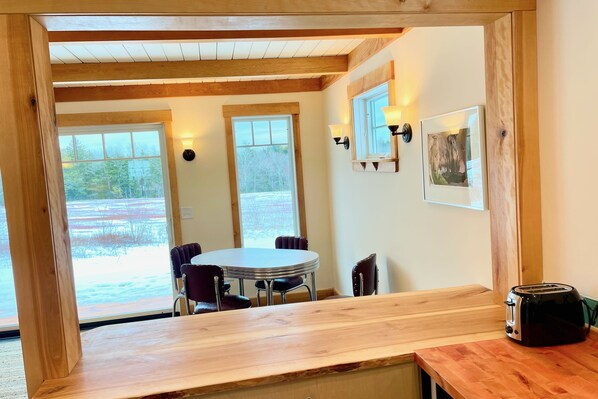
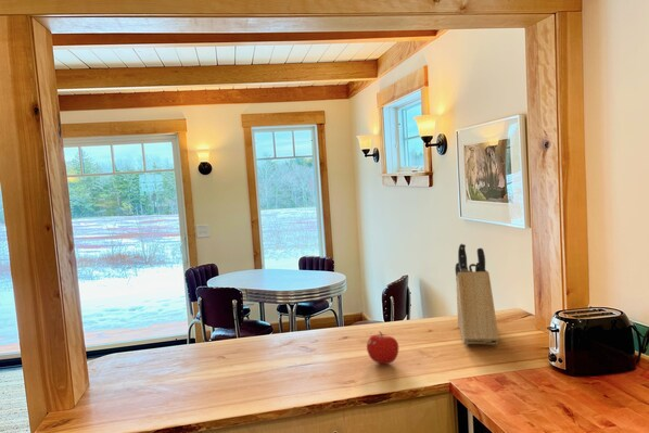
+ knife block [454,243,500,345]
+ fruit [366,330,399,366]
